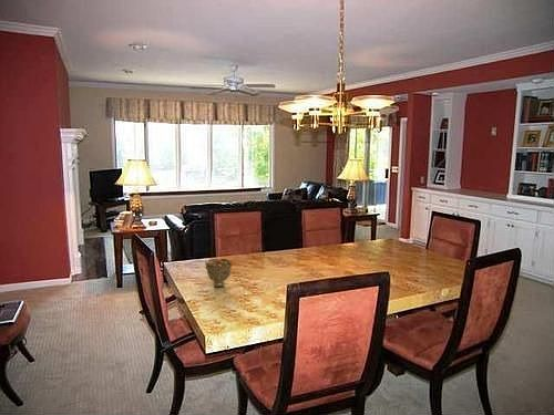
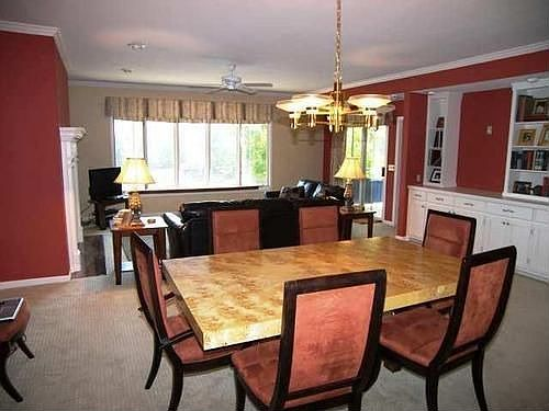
- decorative bowl [204,258,233,288]
